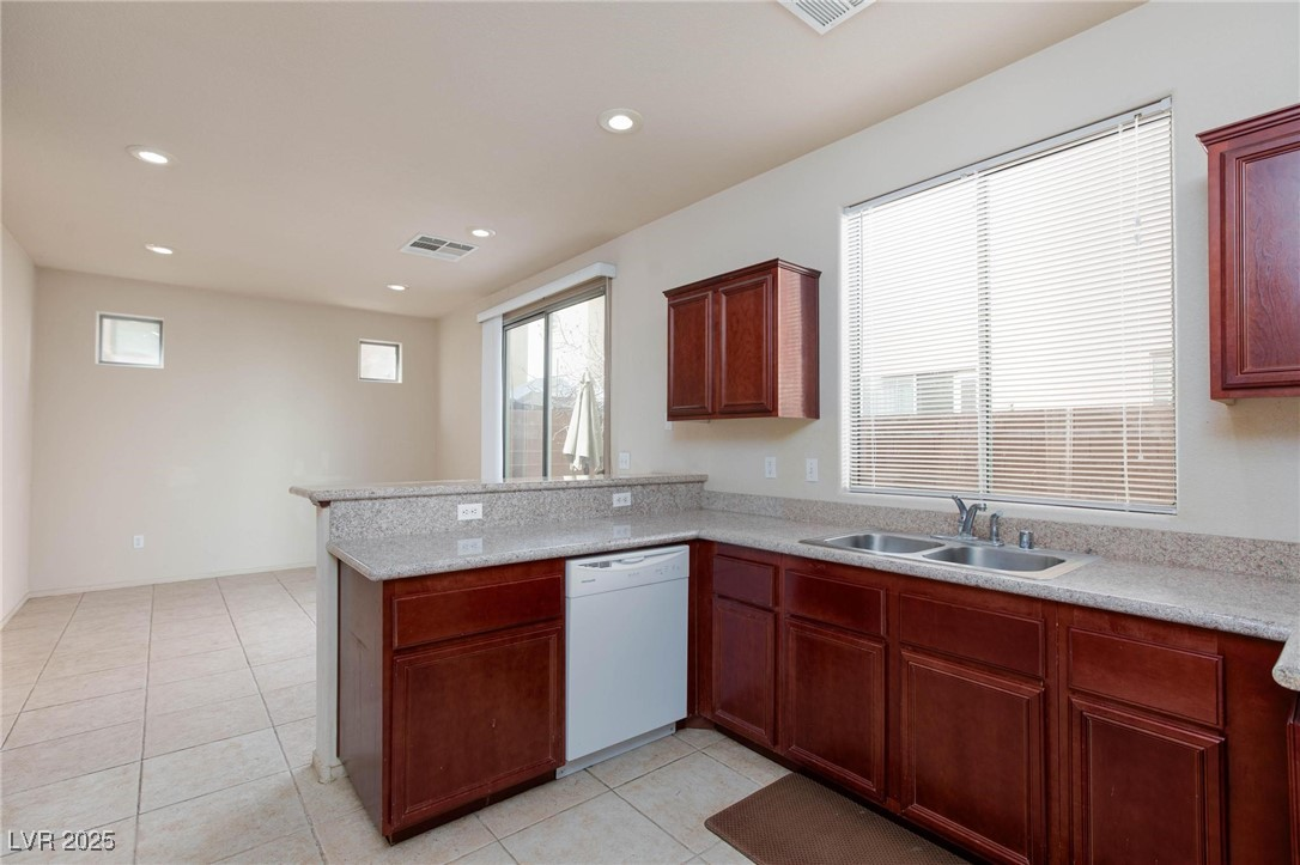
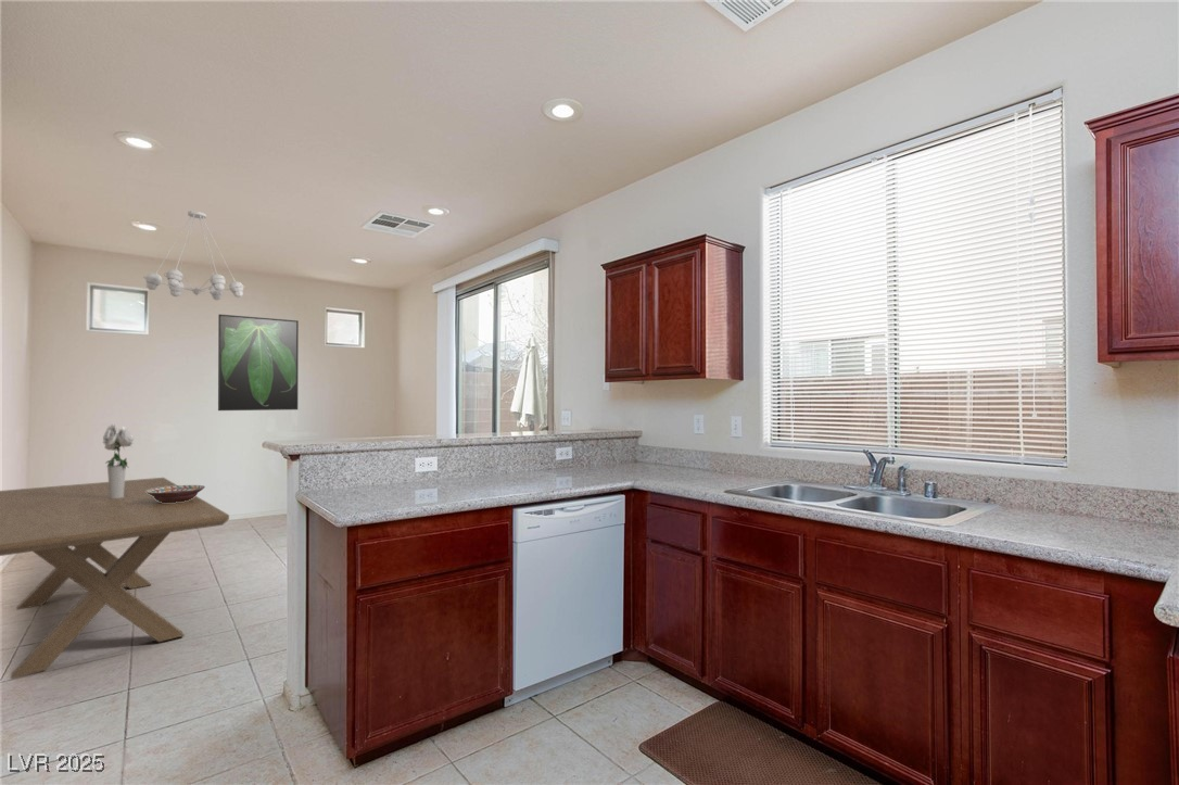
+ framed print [217,314,300,412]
+ decorative bowl [145,484,206,503]
+ dining table [0,477,230,680]
+ chandelier [142,210,244,301]
+ bouquet [102,423,135,498]
